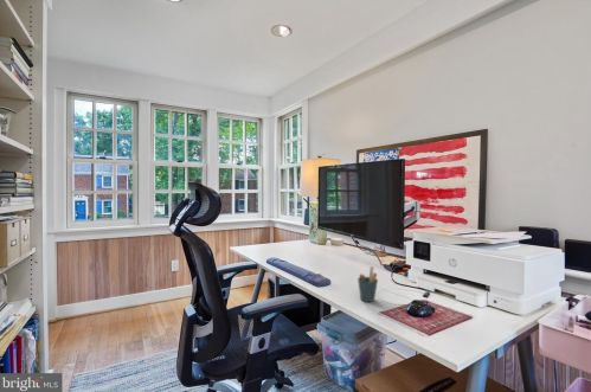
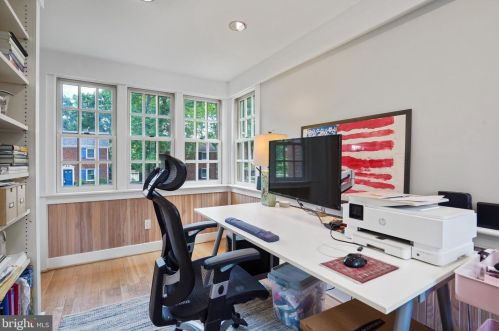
- pen holder [356,265,379,303]
